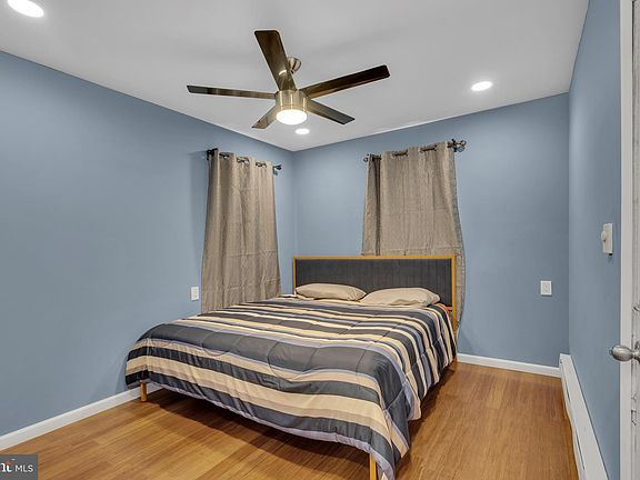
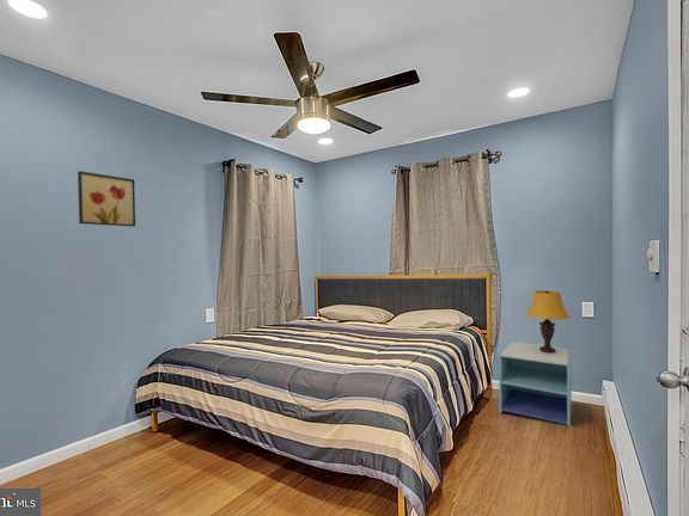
+ table lamp [525,290,571,352]
+ wall art [77,170,136,227]
+ nightstand [498,339,573,428]
